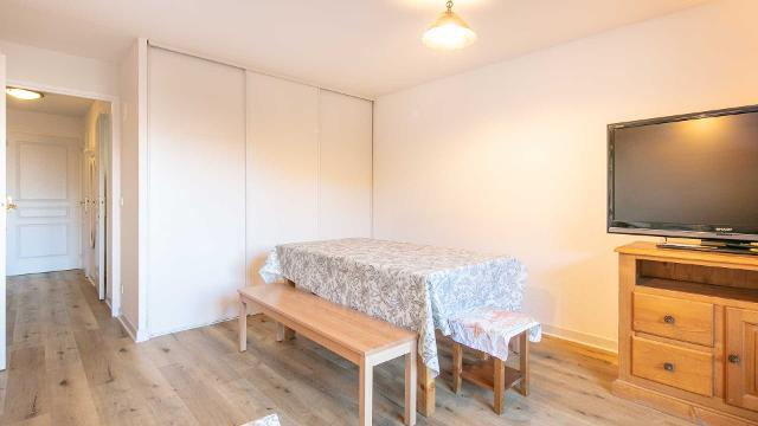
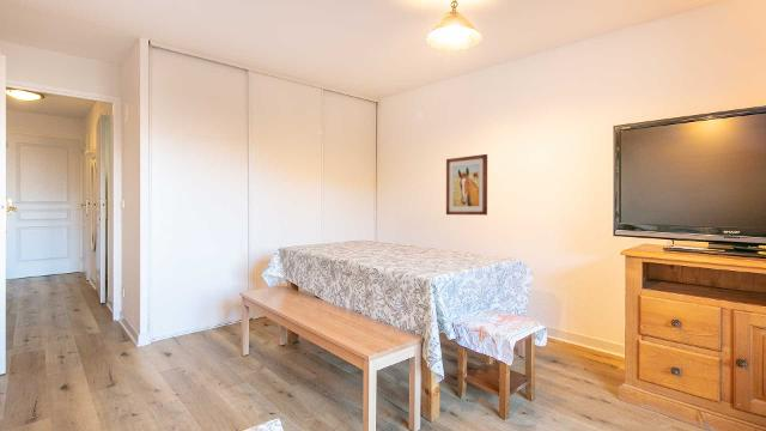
+ wall art [445,153,488,217]
